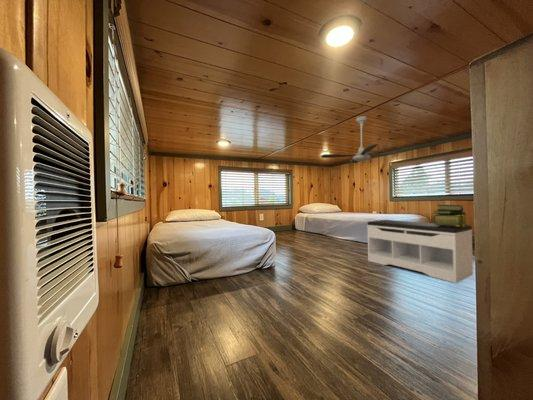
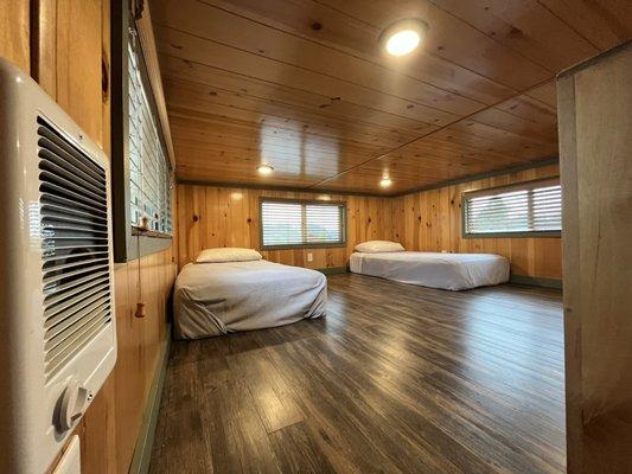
- ceiling fan [320,115,398,164]
- stack of books [431,204,468,227]
- bench [366,219,474,284]
